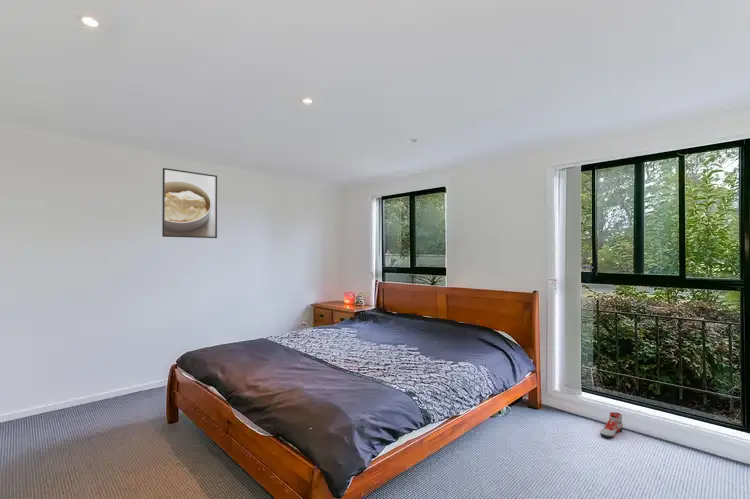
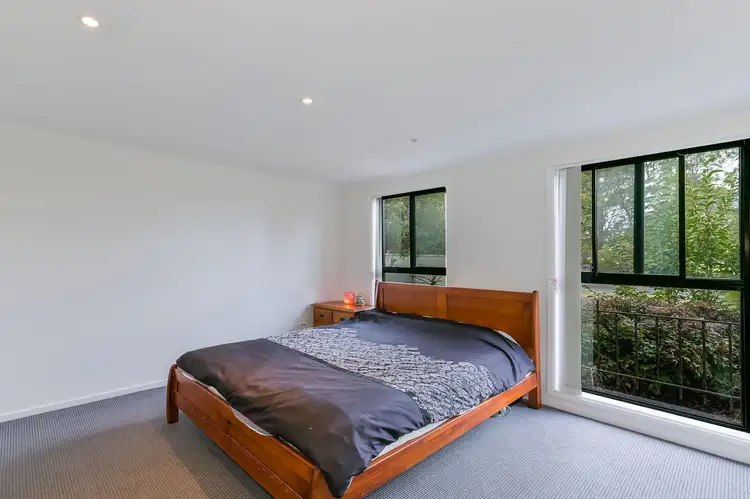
- sneaker [599,411,624,439]
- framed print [161,167,218,239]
